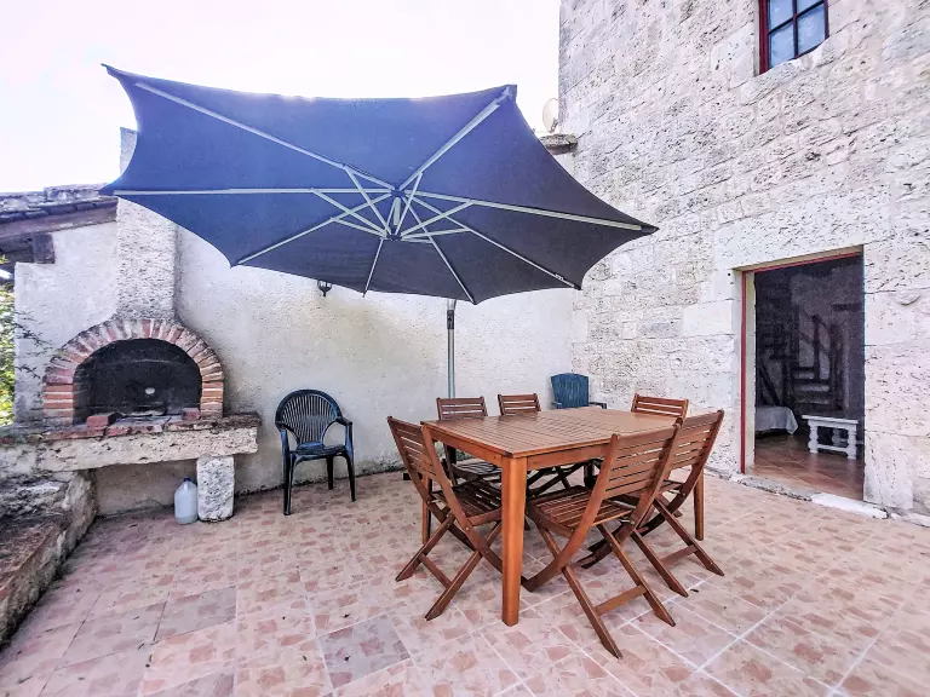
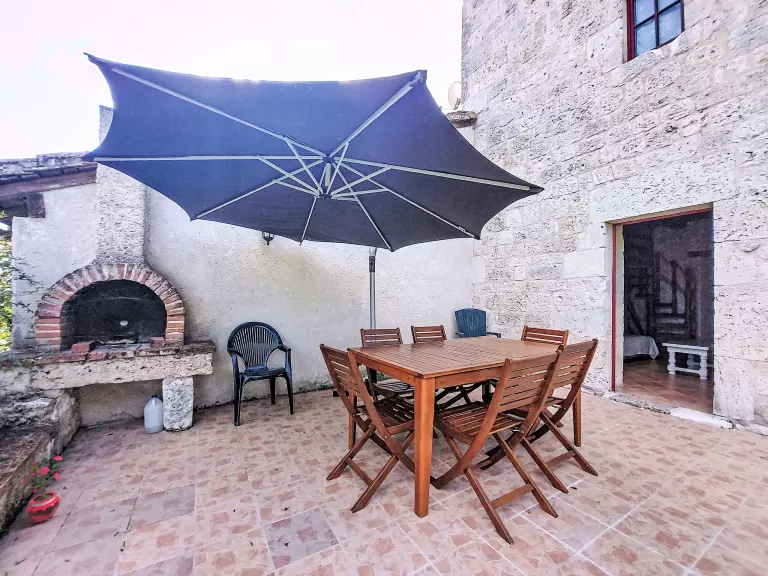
+ potted plant [17,455,63,525]
